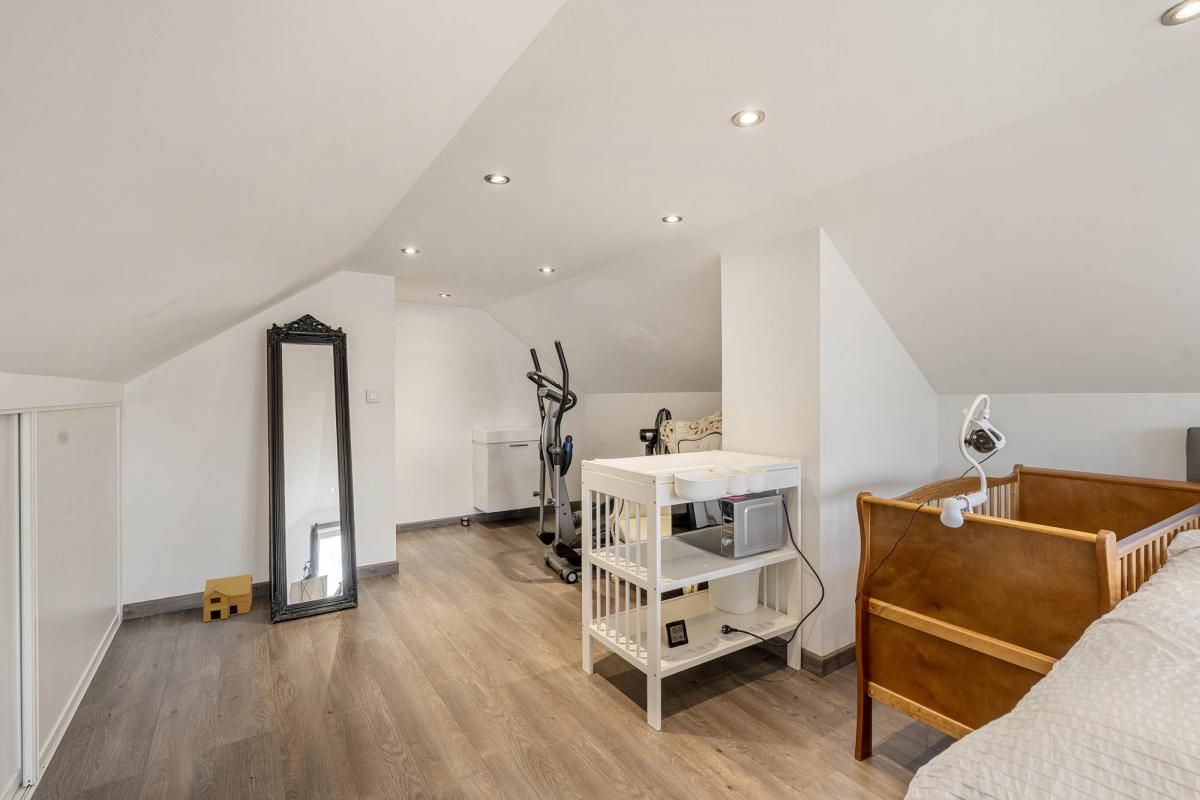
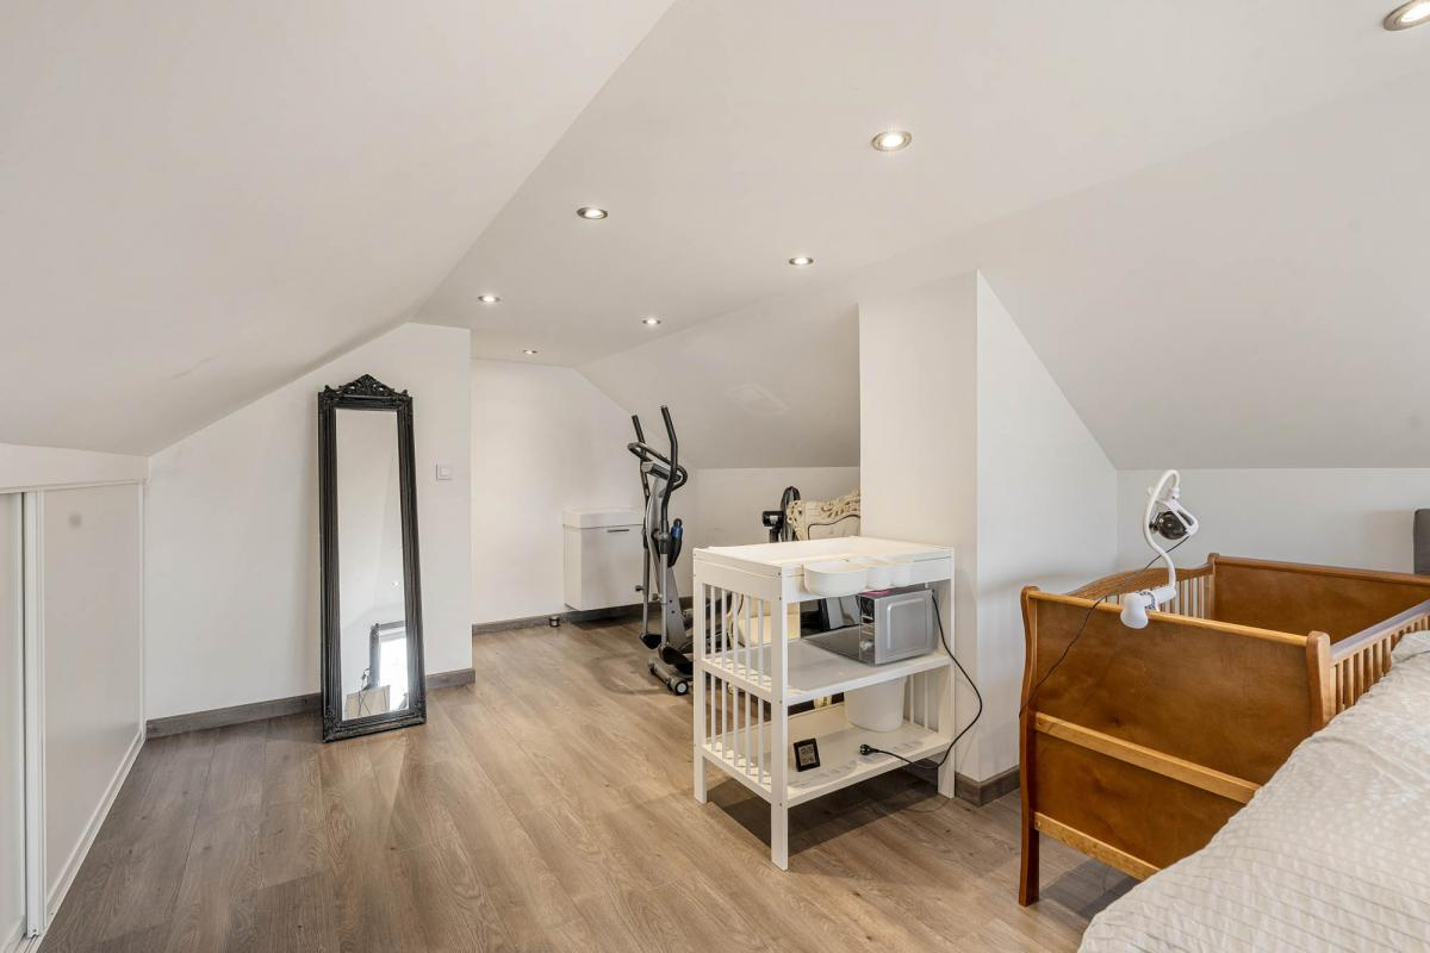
- toy house [201,573,254,623]
